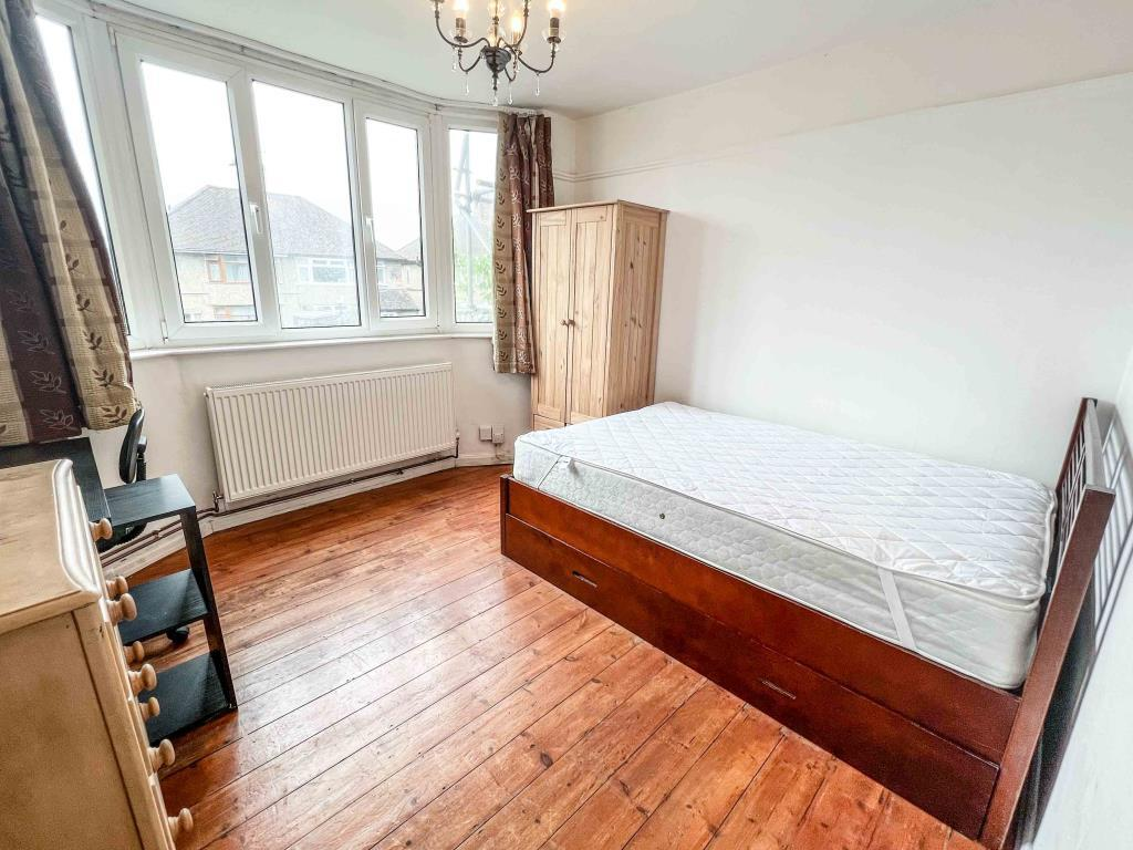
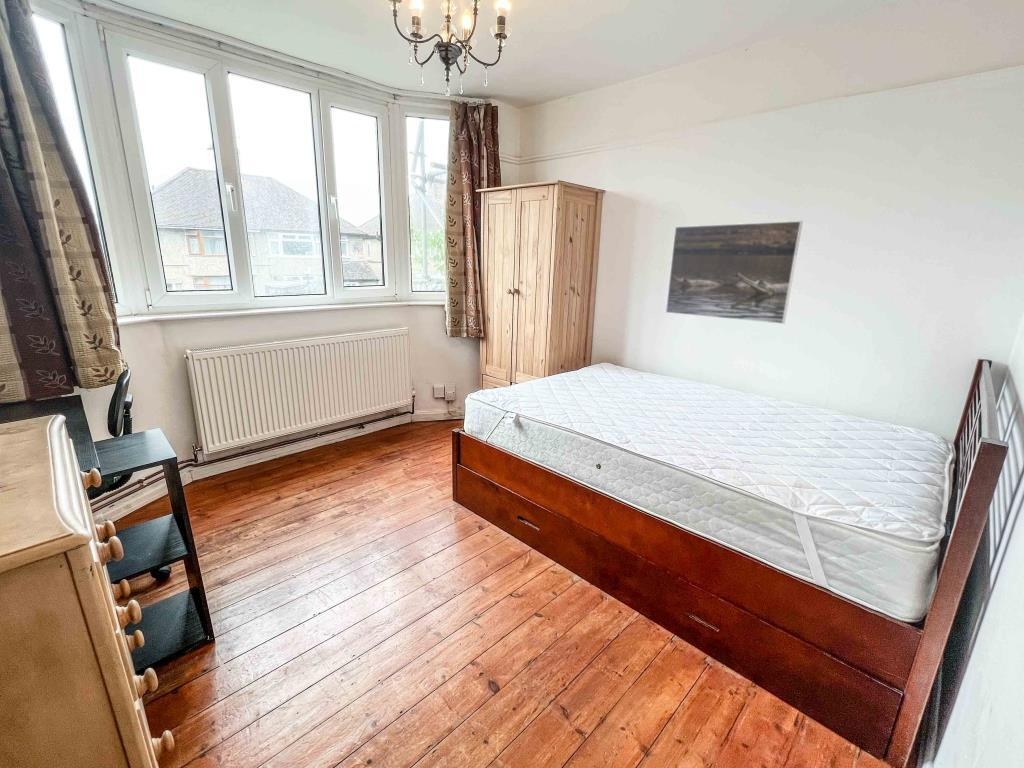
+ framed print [665,220,804,325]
